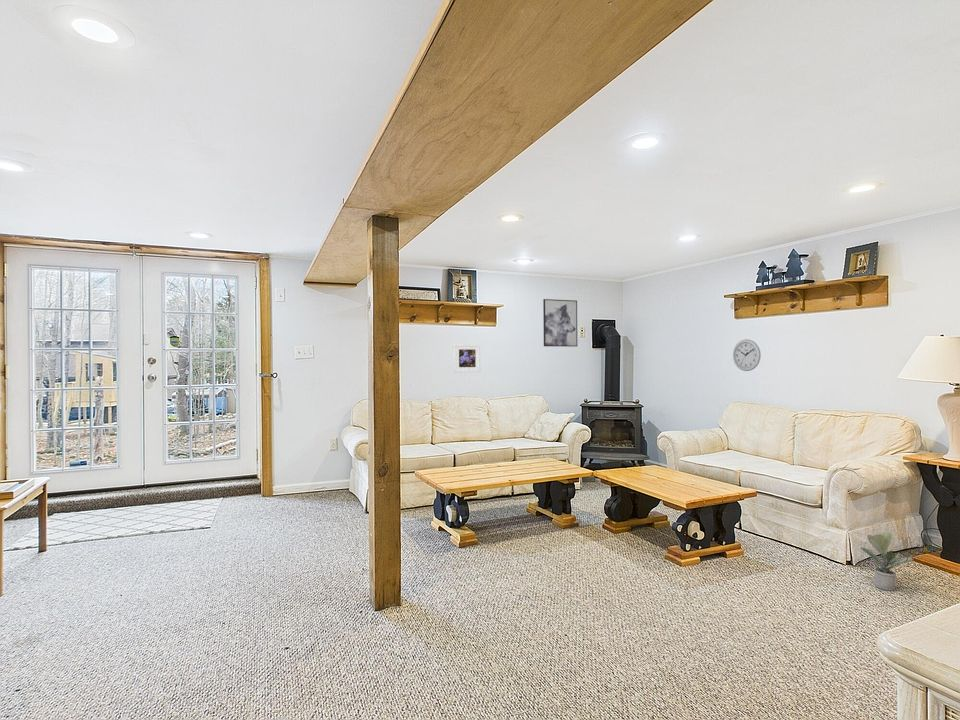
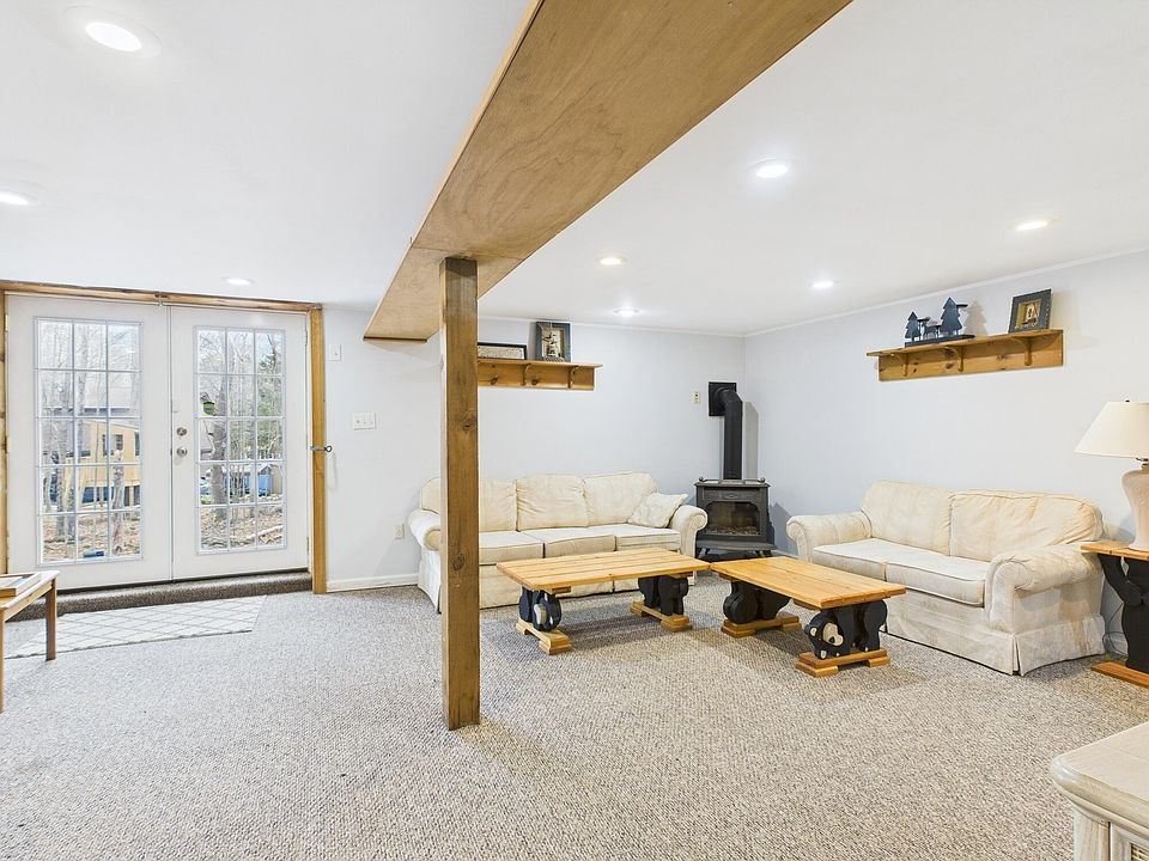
- wall art [542,298,578,348]
- wall clock [732,338,762,372]
- potted plant [860,531,914,592]
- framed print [453,343,481,373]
